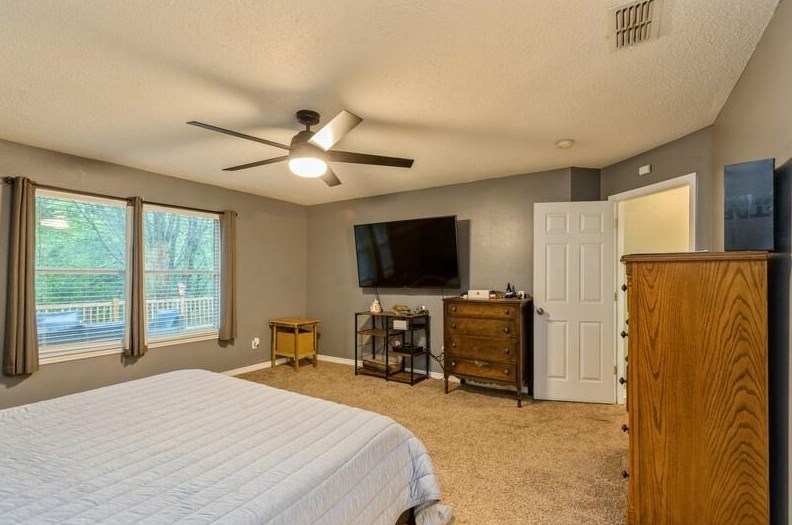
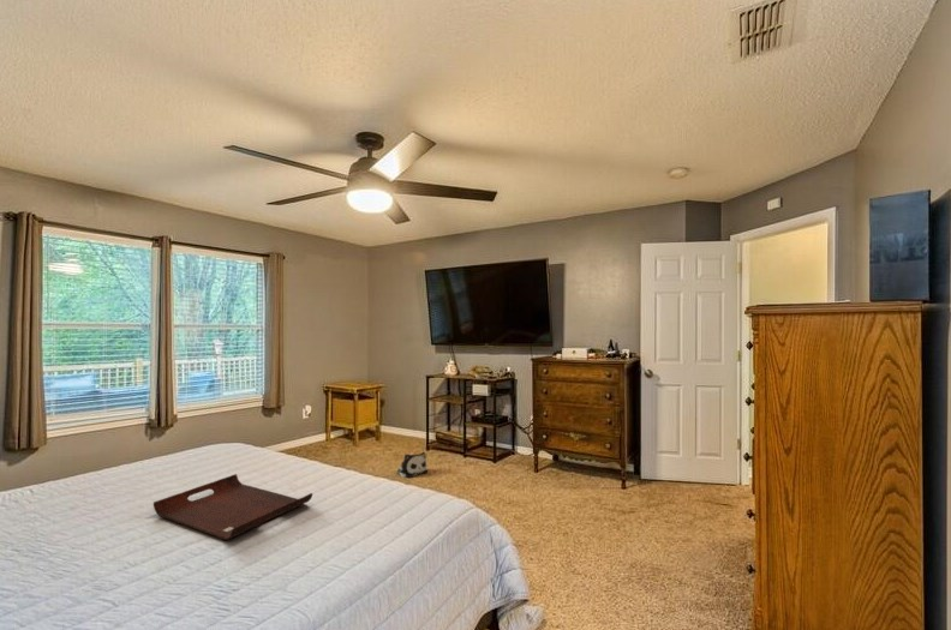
+ plush toy [396,451,429,479]
+ serving tray [152,473,313,541]
